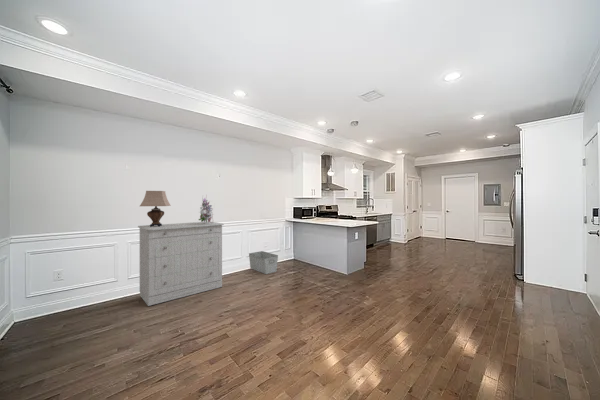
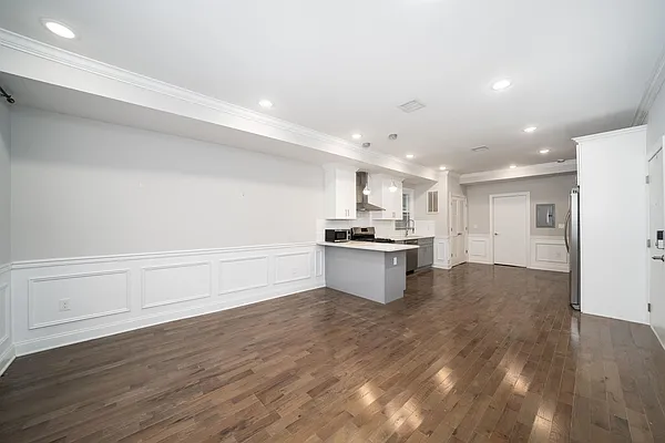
- bouquet [196,194,216,223]
- table lamp [139,190,172,227]
- dresser [137,221,225,307]
- storage bin [248,250,279,275]
